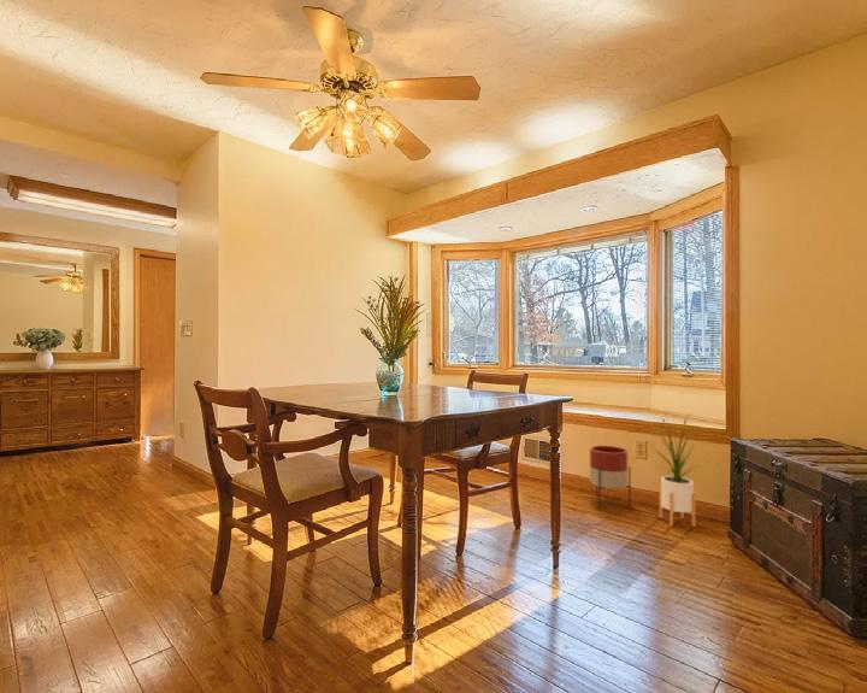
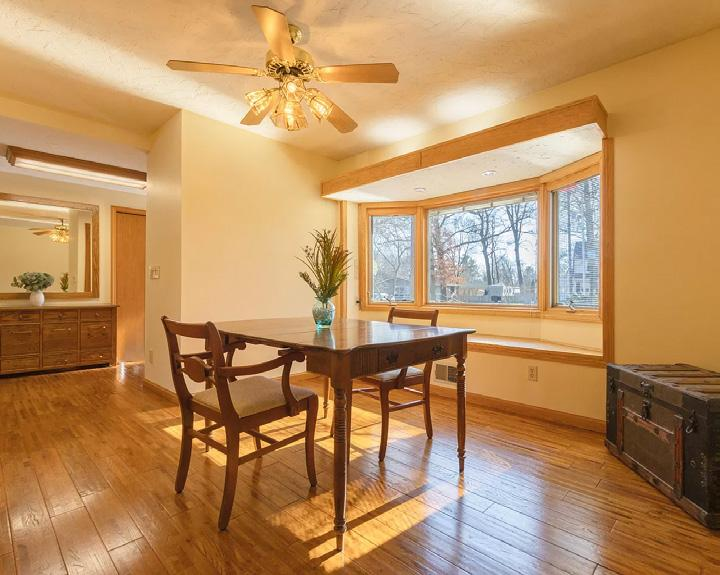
- planter [589,445,631,509]
- house plant [647,409,713,528]
